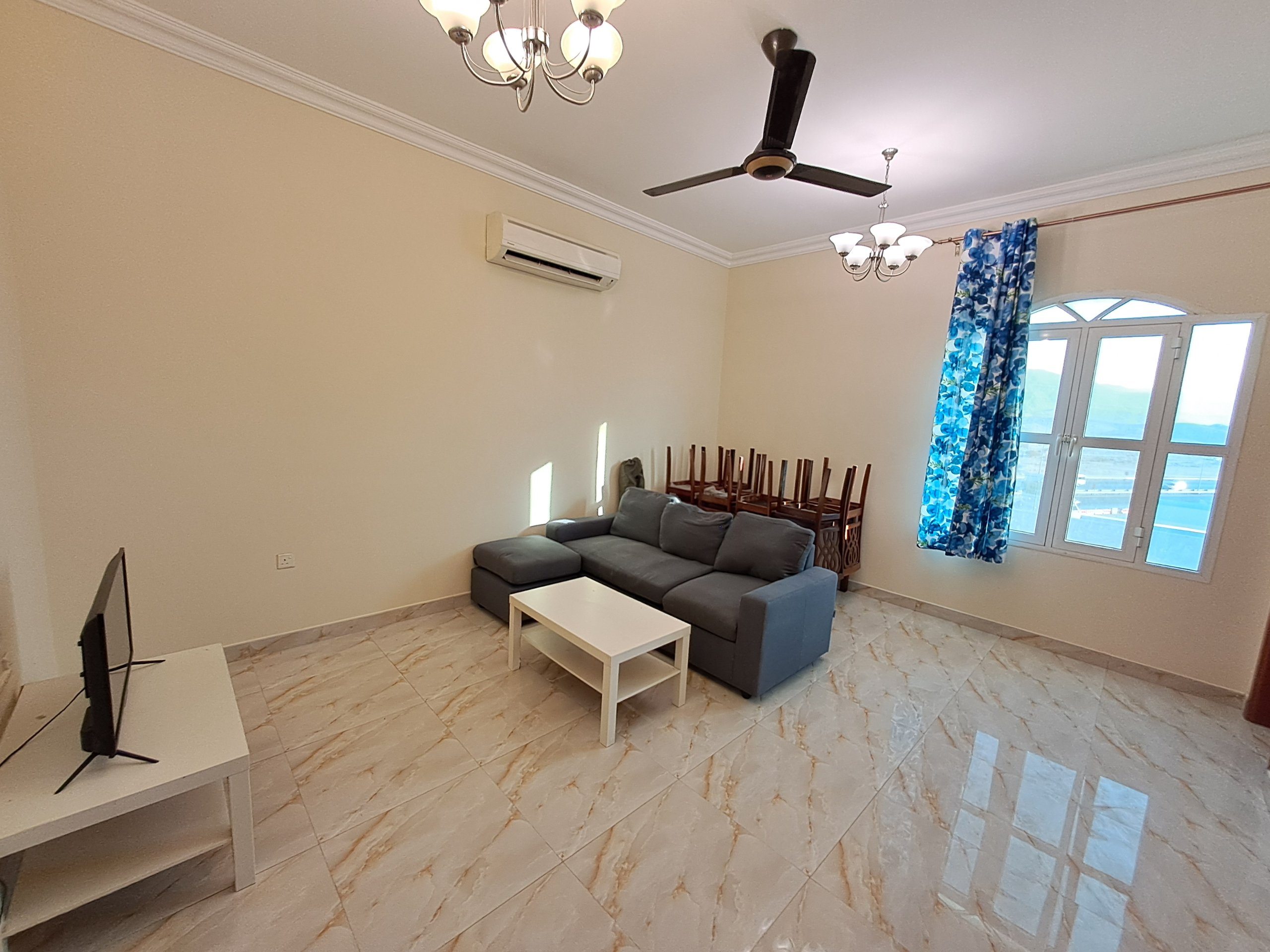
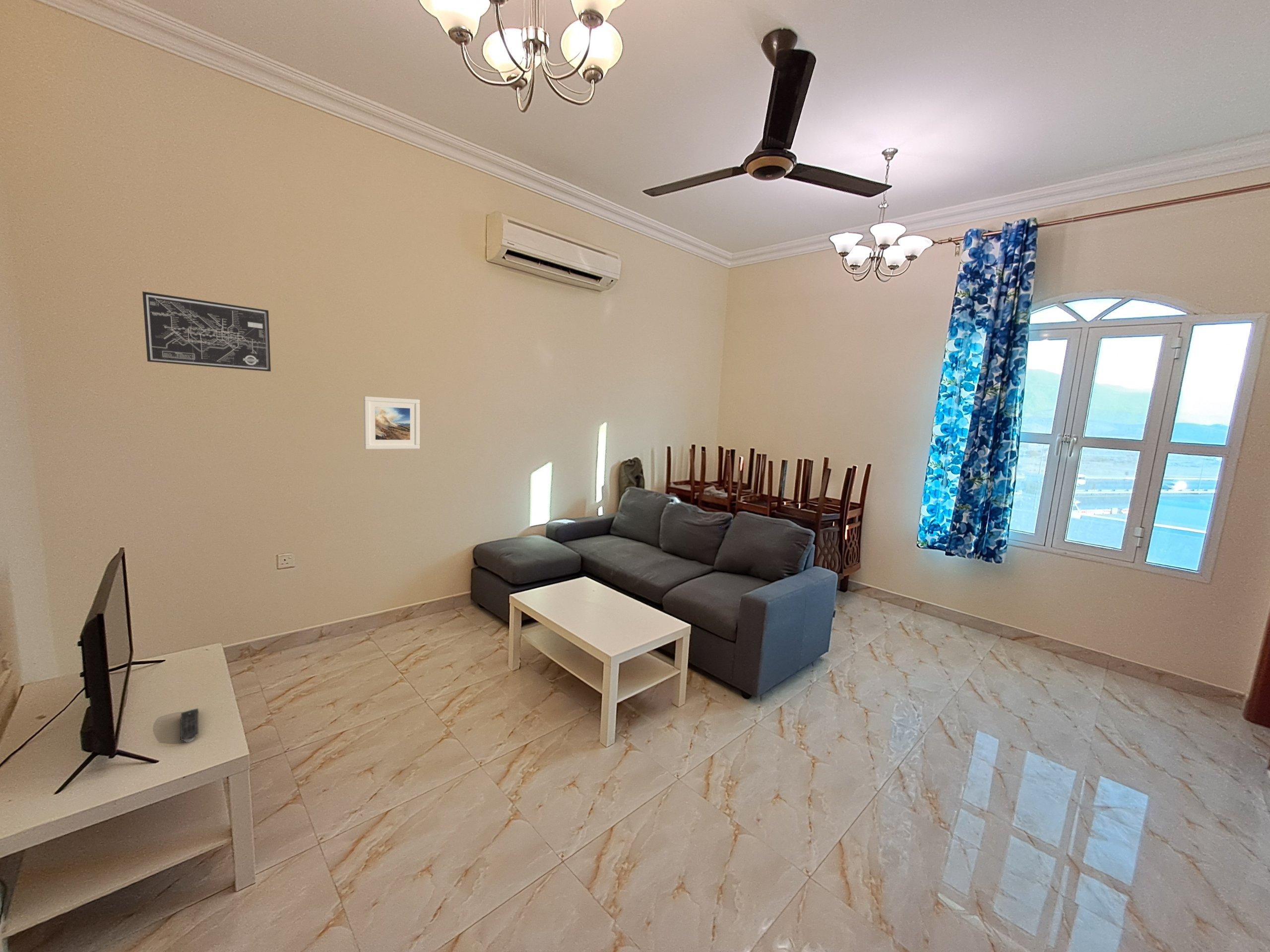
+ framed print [363,396,420,450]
+ wall art [142,291,271,372]
+ remote control [180,708,199,743]
